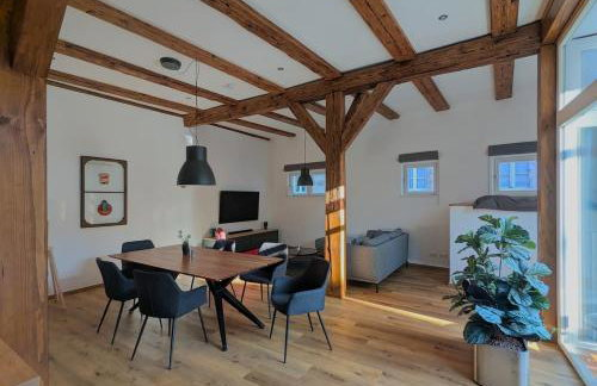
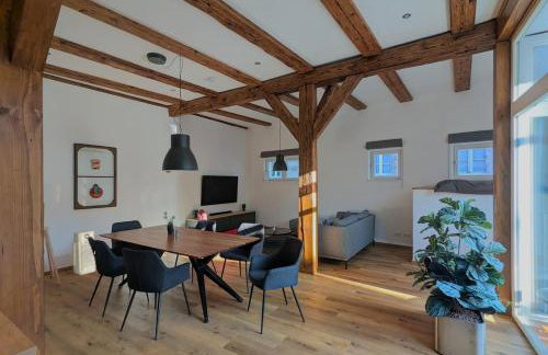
+ air purifier [71,229,96,276]
